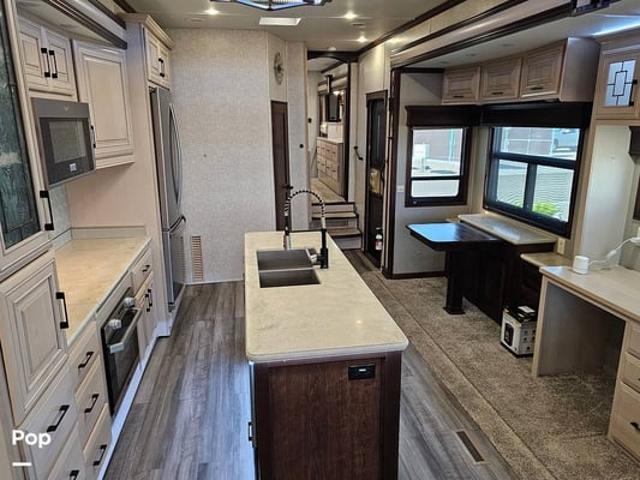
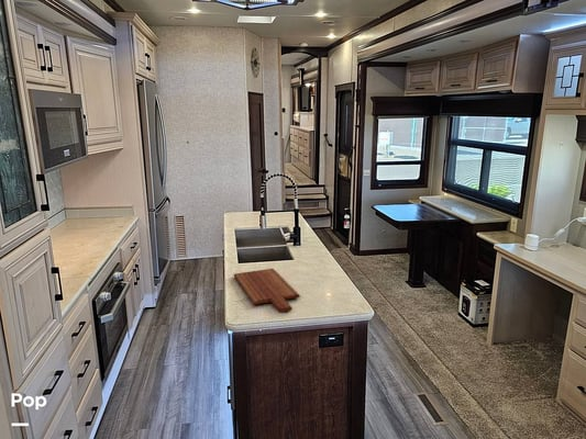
+ cutting board [233,268,301,314]
